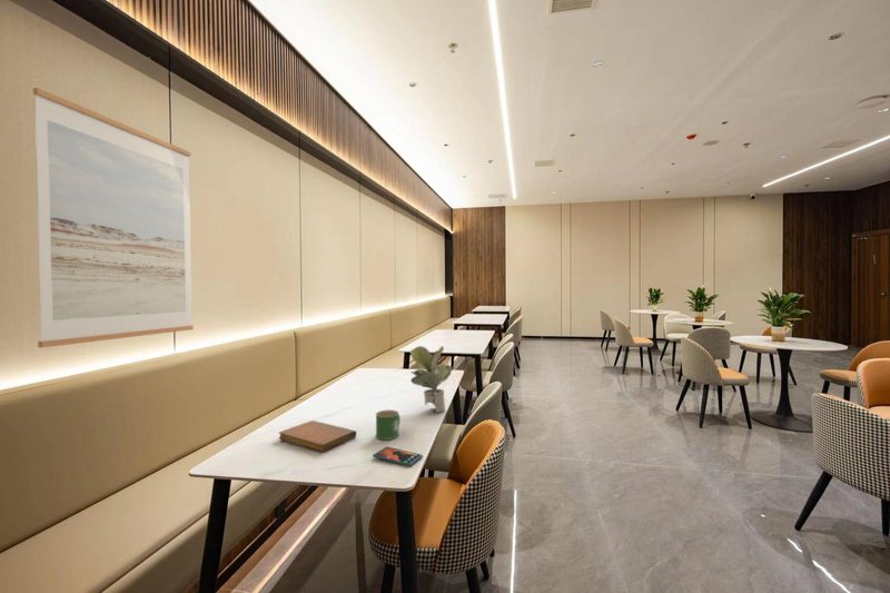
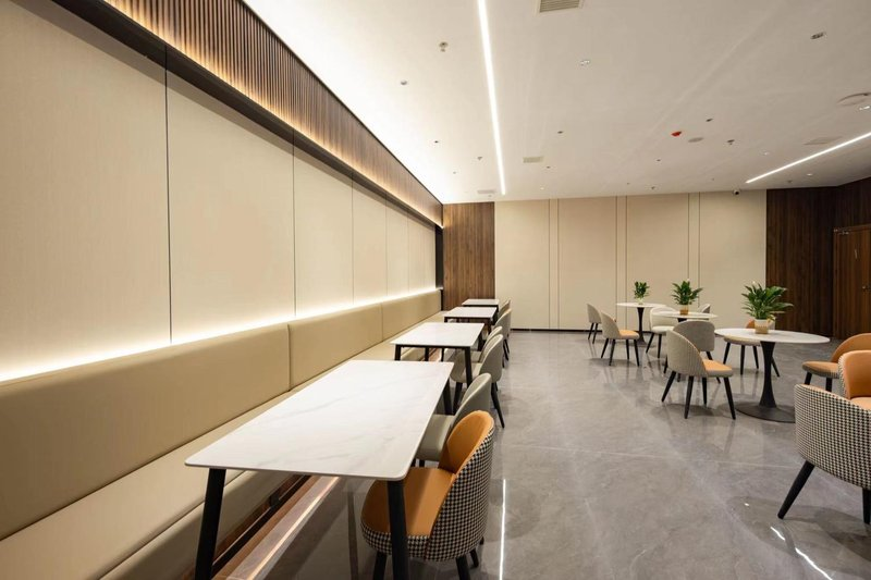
- notebook [278,419,357,453]
- wall art [32,87,195,348]
- potted plant [409,345,454,414]
- mug [375,409,402,441]
- smartphone [372,446,424,467]
